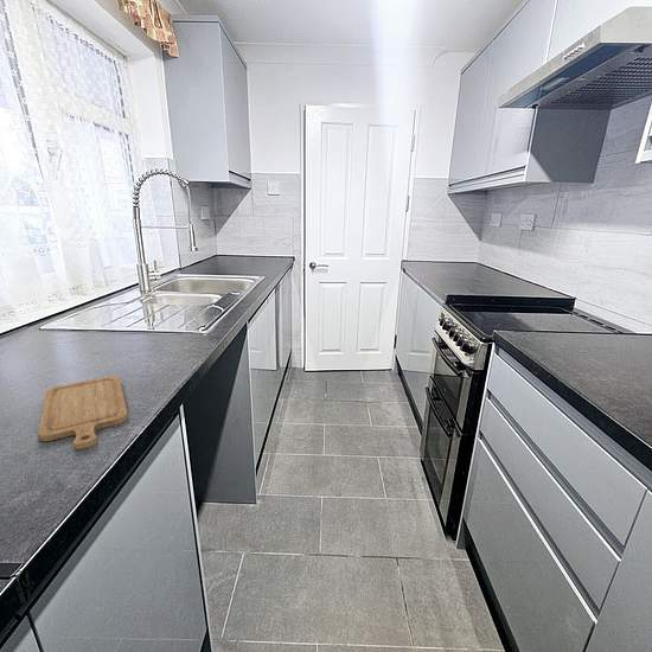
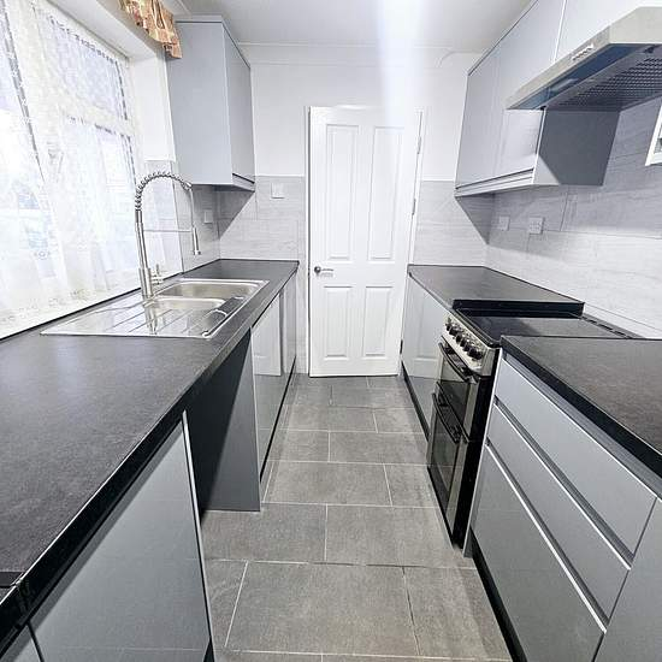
- chopping board [37,375,129,450]
